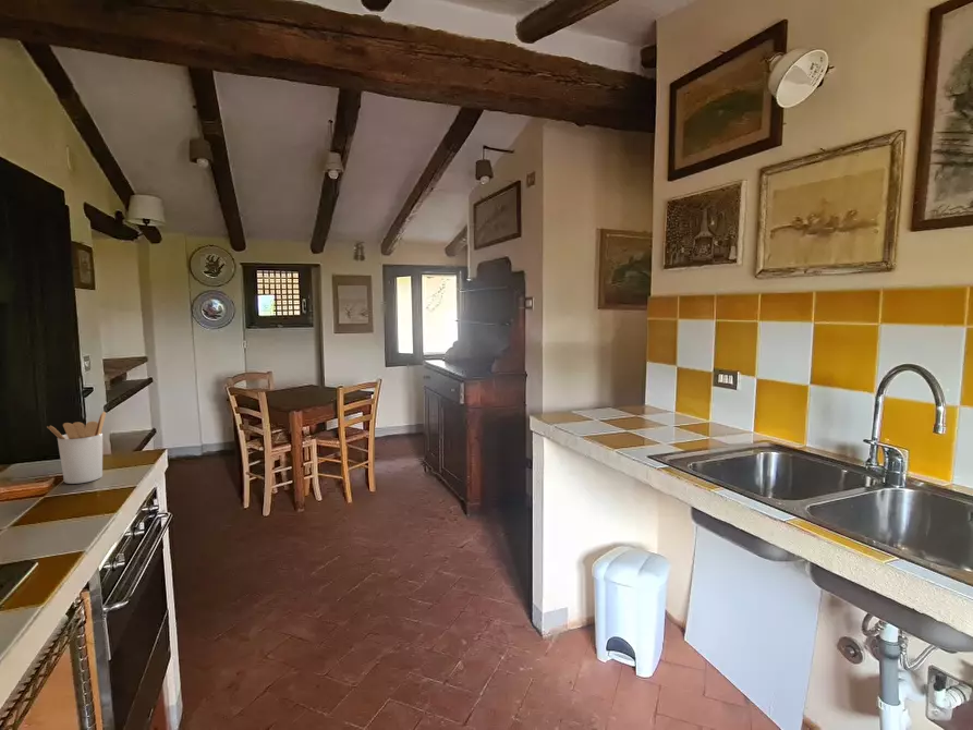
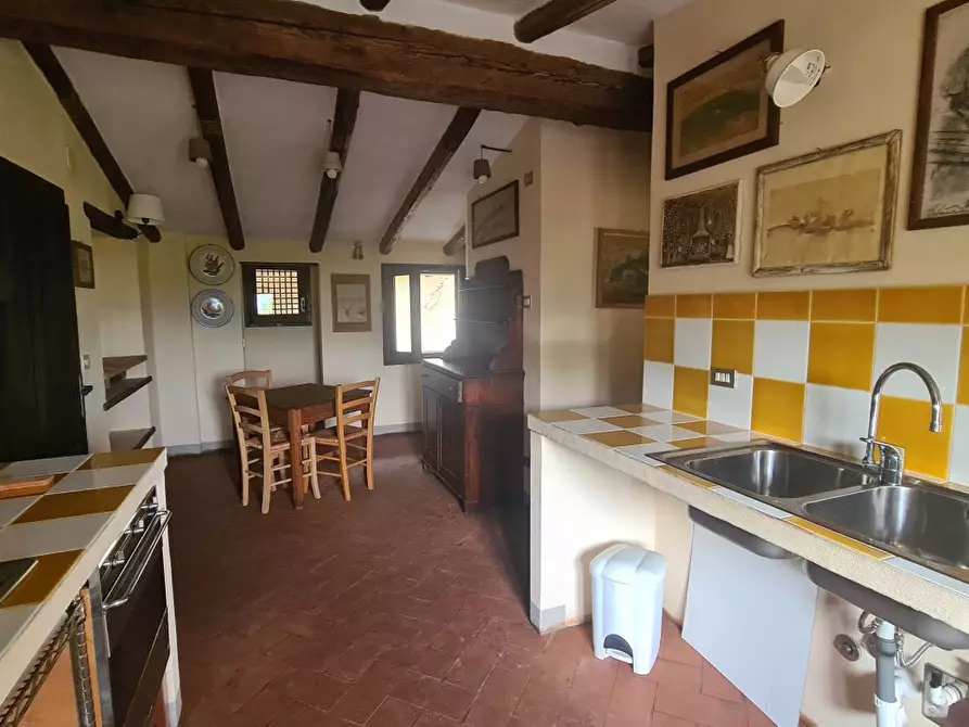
- utensil holder [46,411,107,485]
